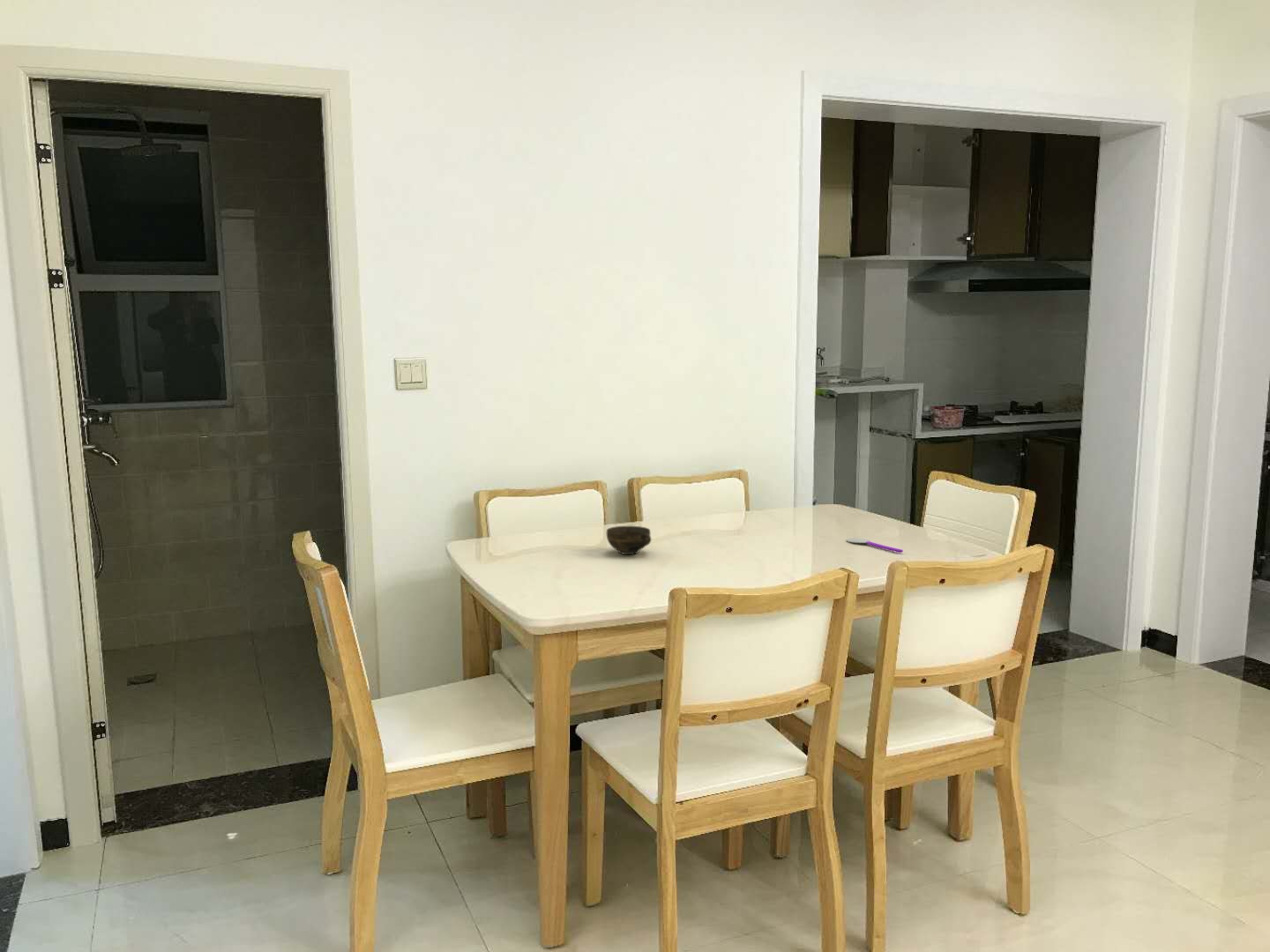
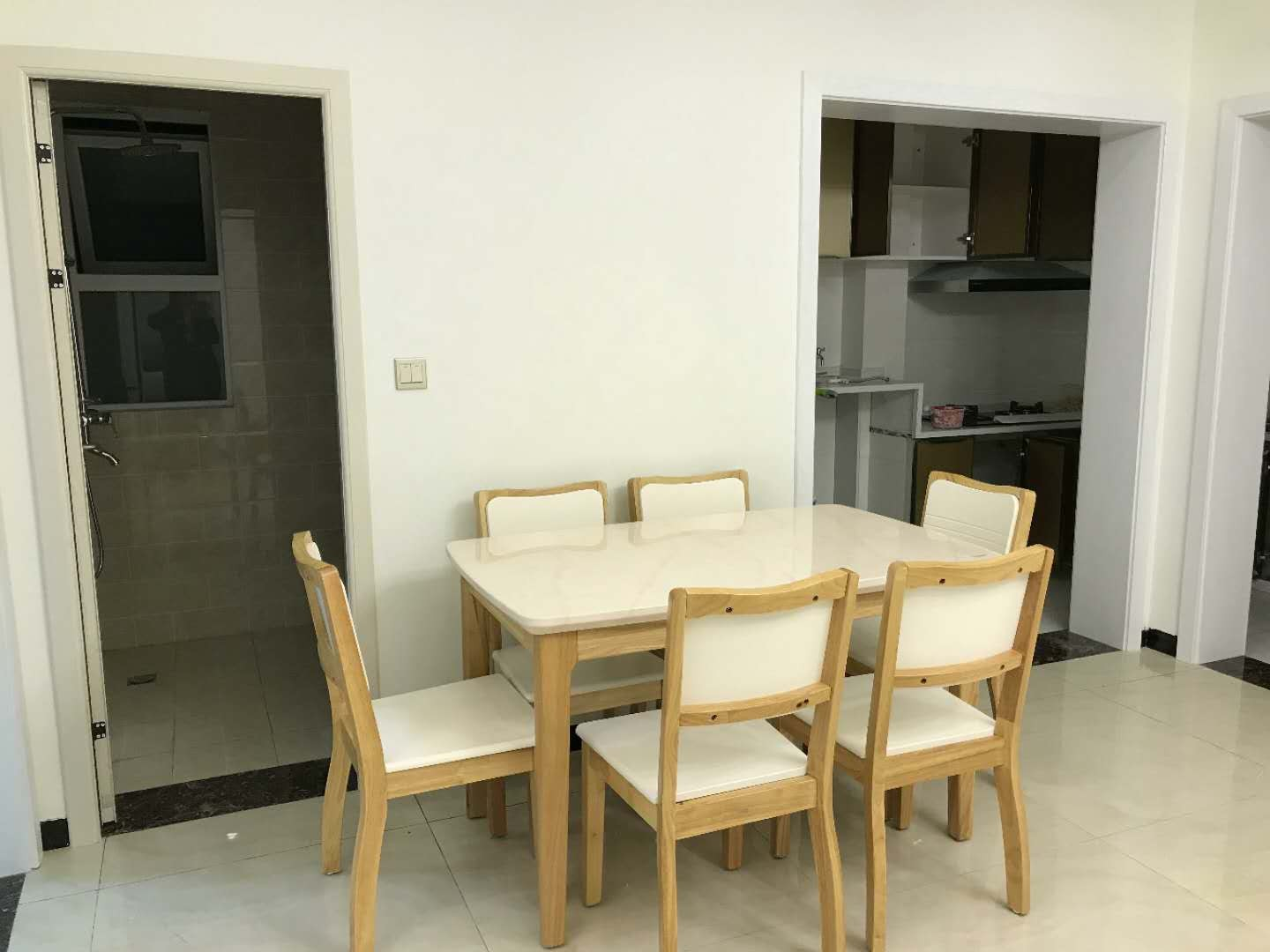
- cup [606,525,652,555]
- spoon [846,537,904,554]
